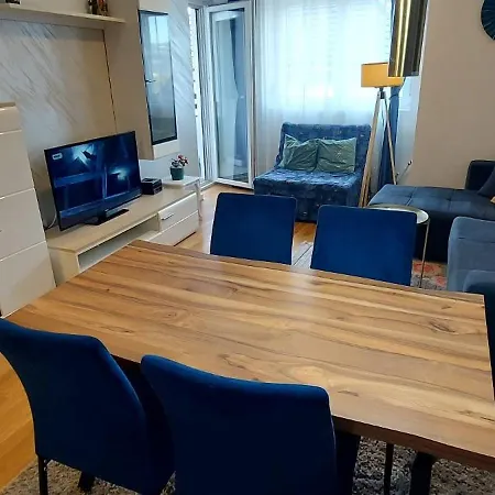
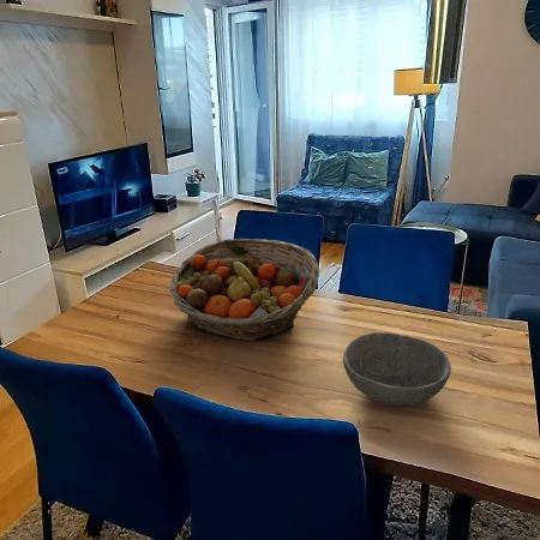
+ fruit basket [168,238,320,342]
+ bowl [342,331,452,407]
